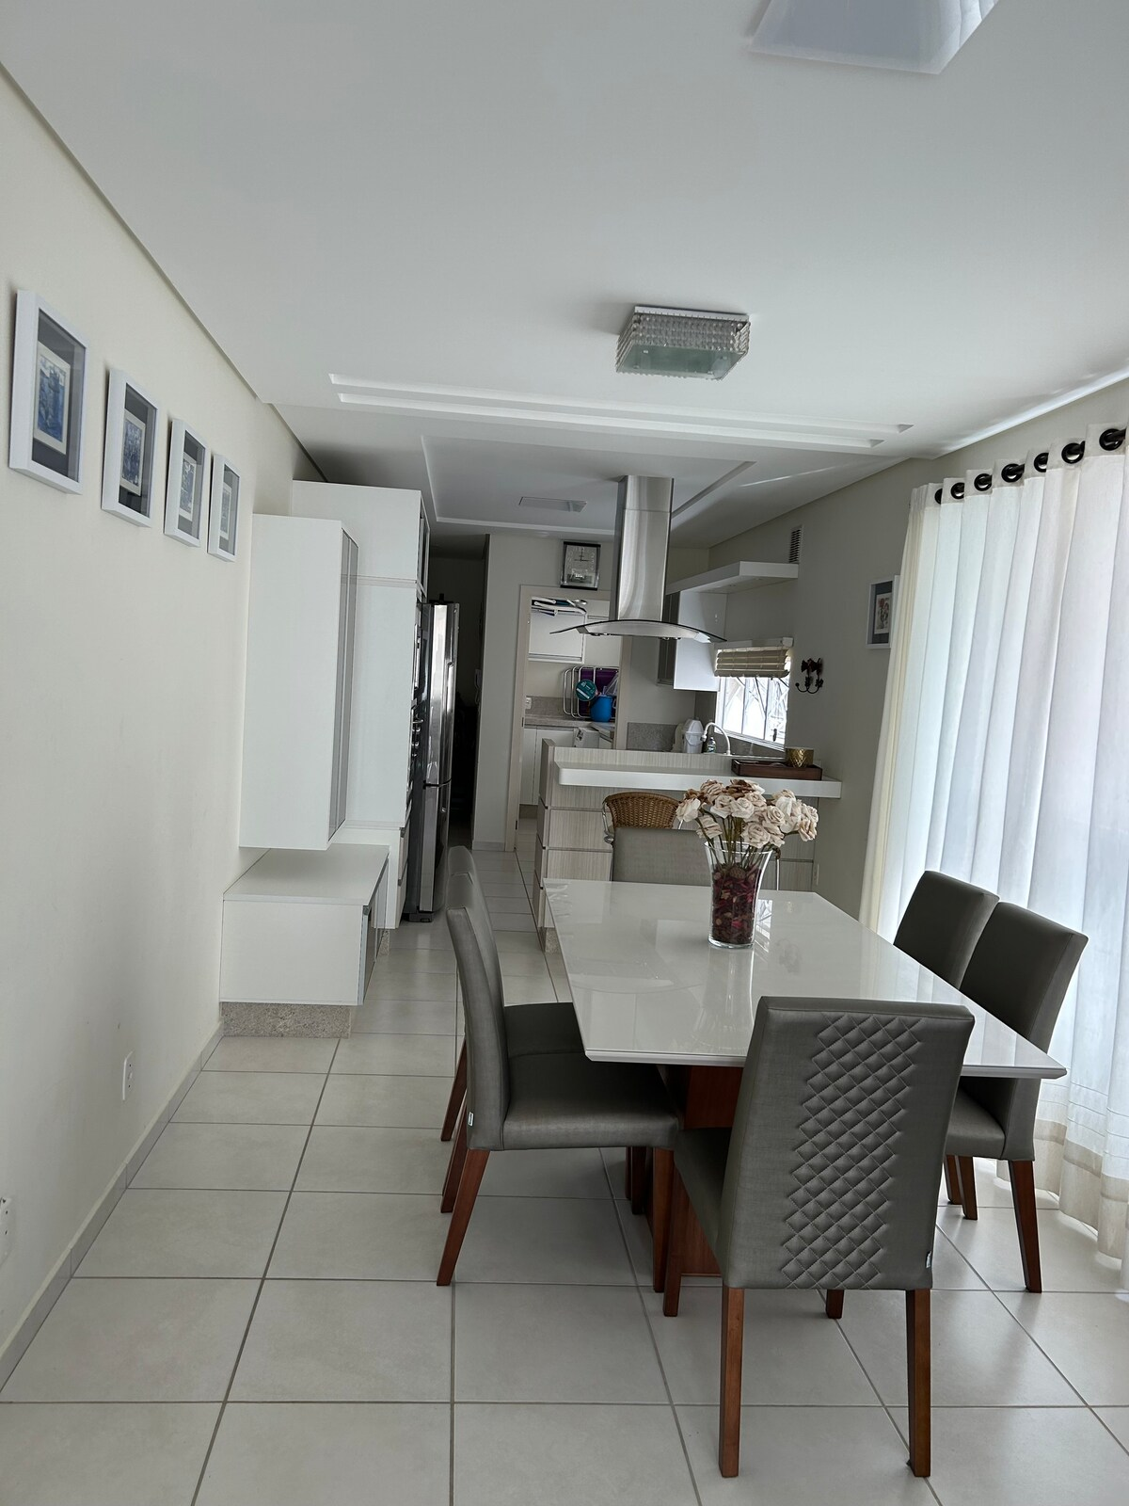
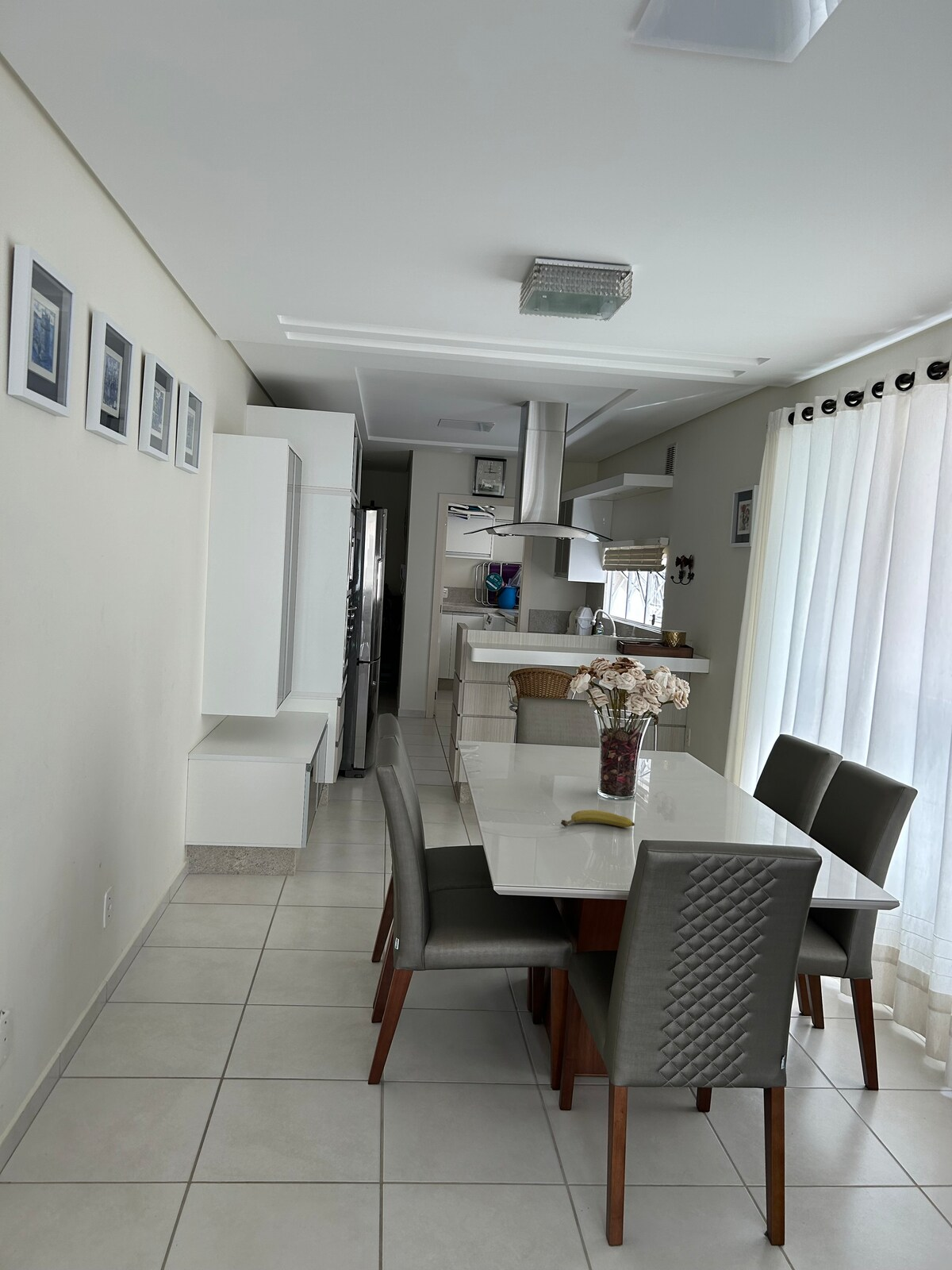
+ fruit [560,809,635,828]
